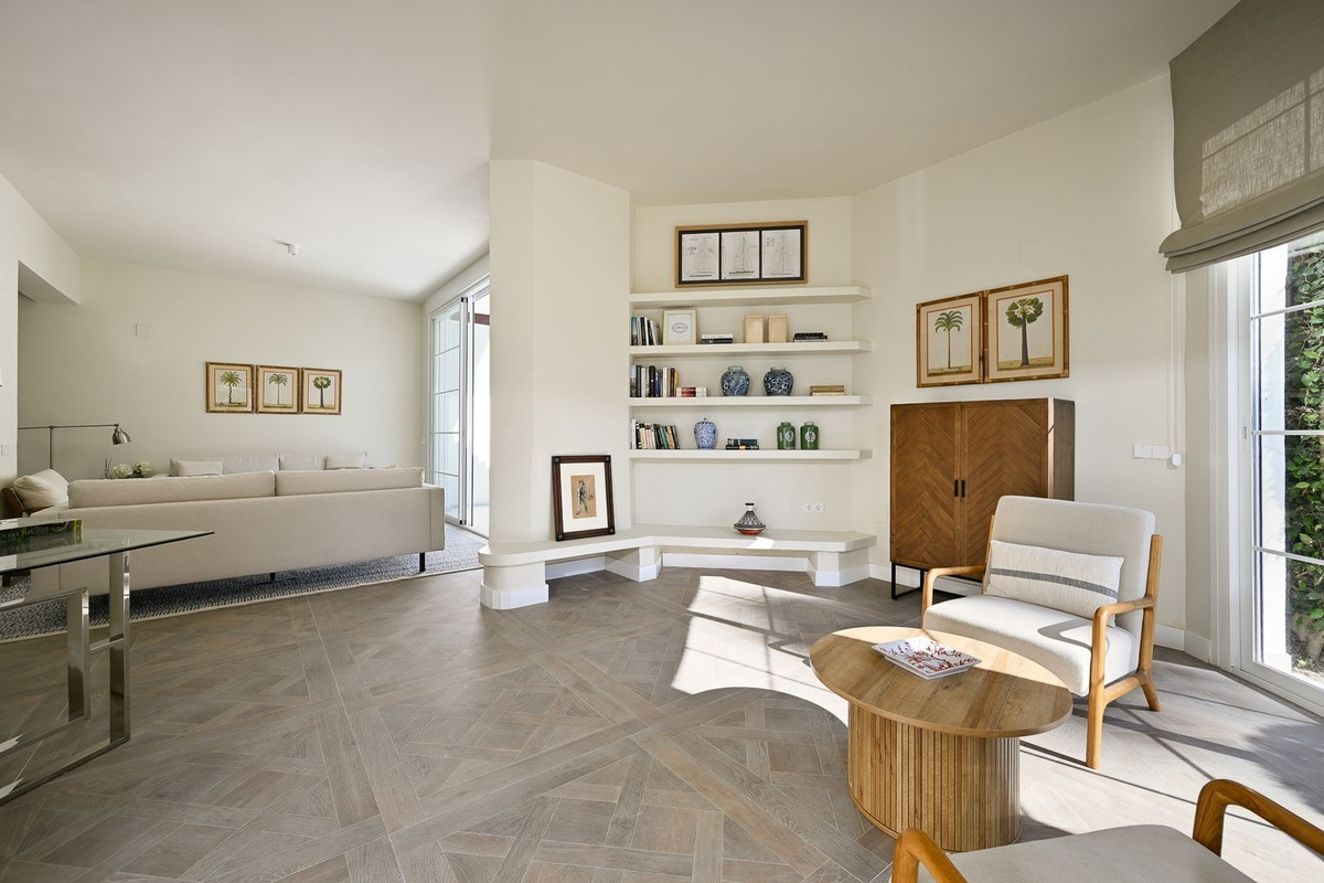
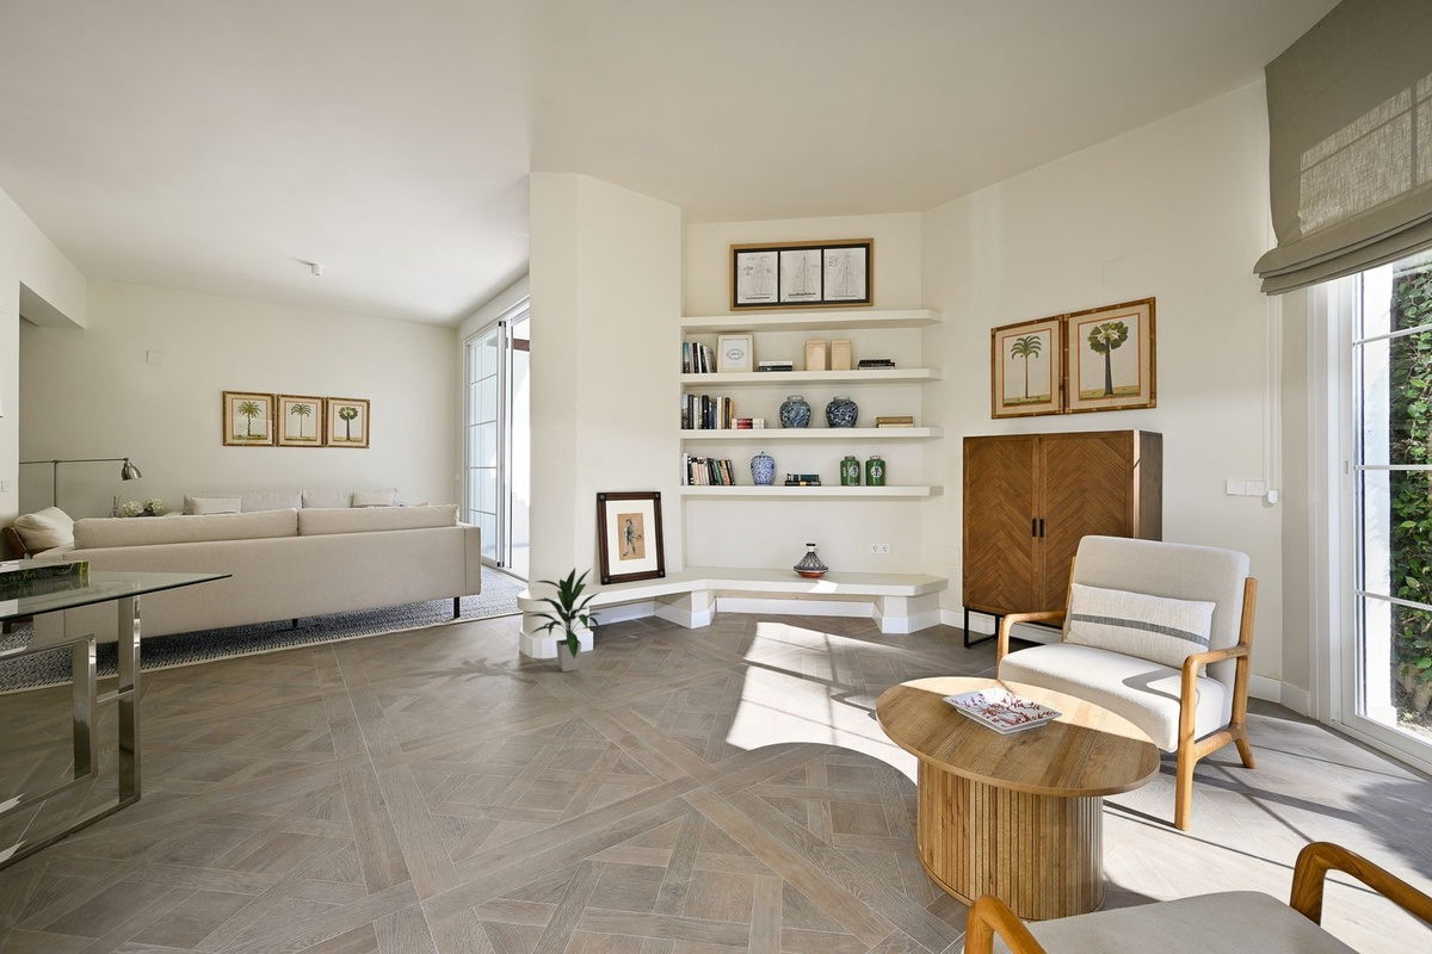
+ indoor plant [524,566,606,673]
